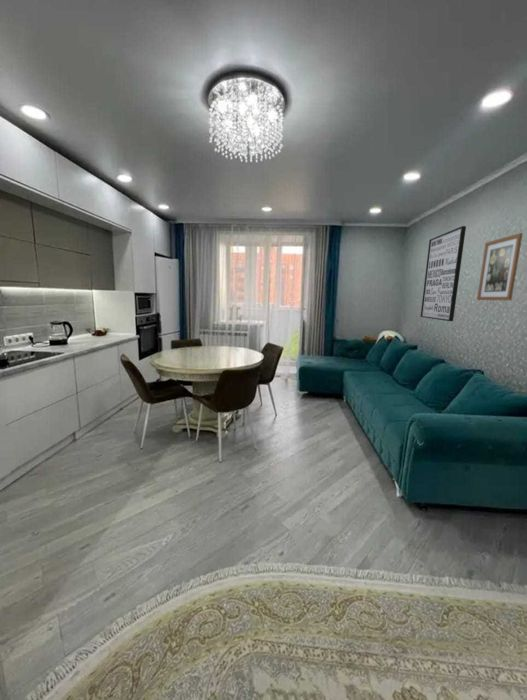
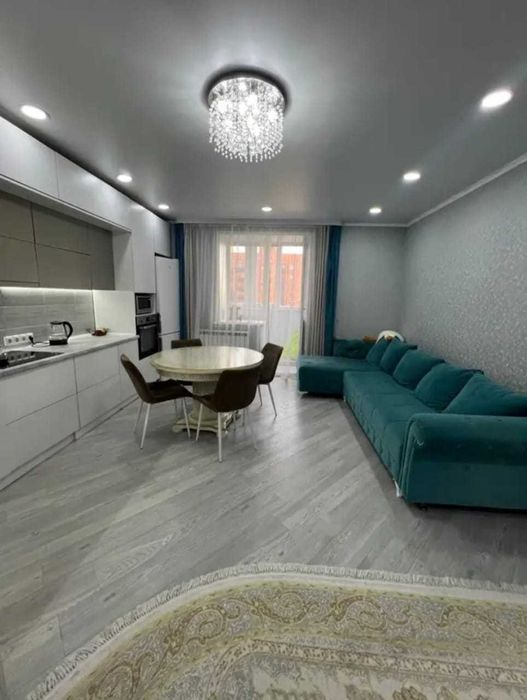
- wall art [476,232,524,301]
- wall art [419,225,467,322]
